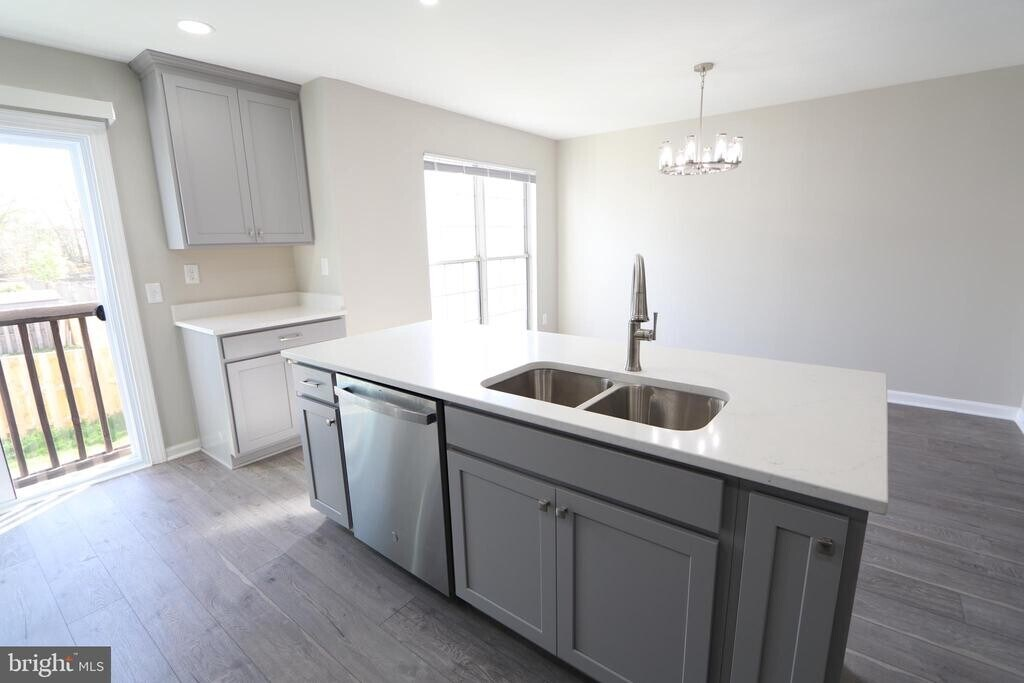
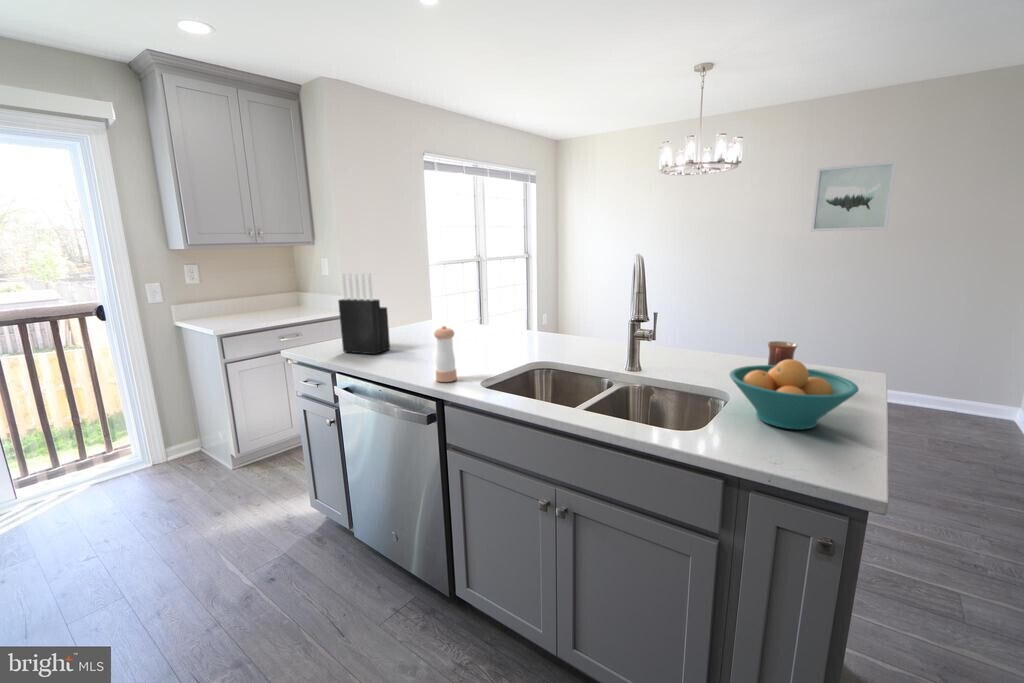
+ wall art [810,160,898,232]
+ fruit bowl [728,359,860,431]
+ pepper shaker [433,325,458,383]
+ knife block [337,272,391,356]
+ mug [767,340,798,366]
